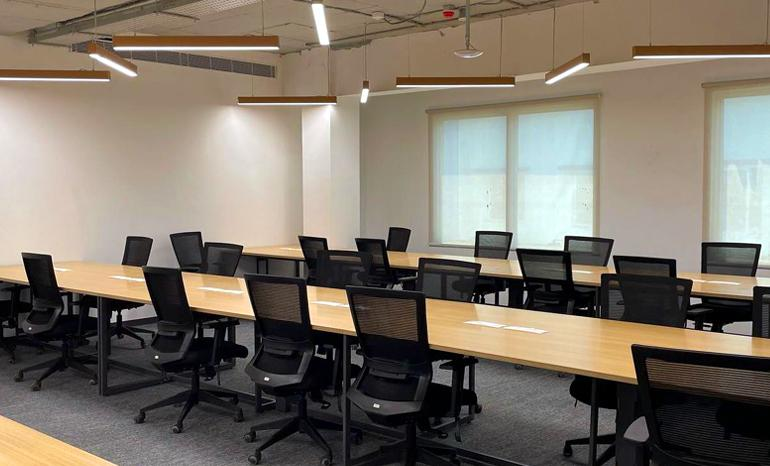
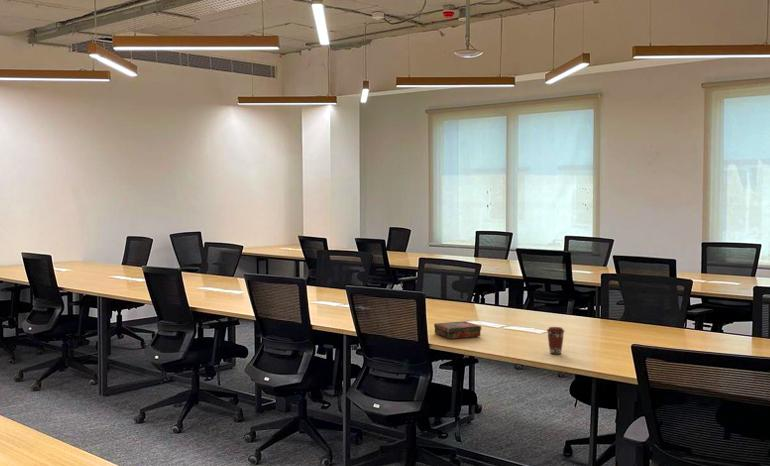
+ coffee cup [546,326,566,355]
+ book [433,320,482,340]
